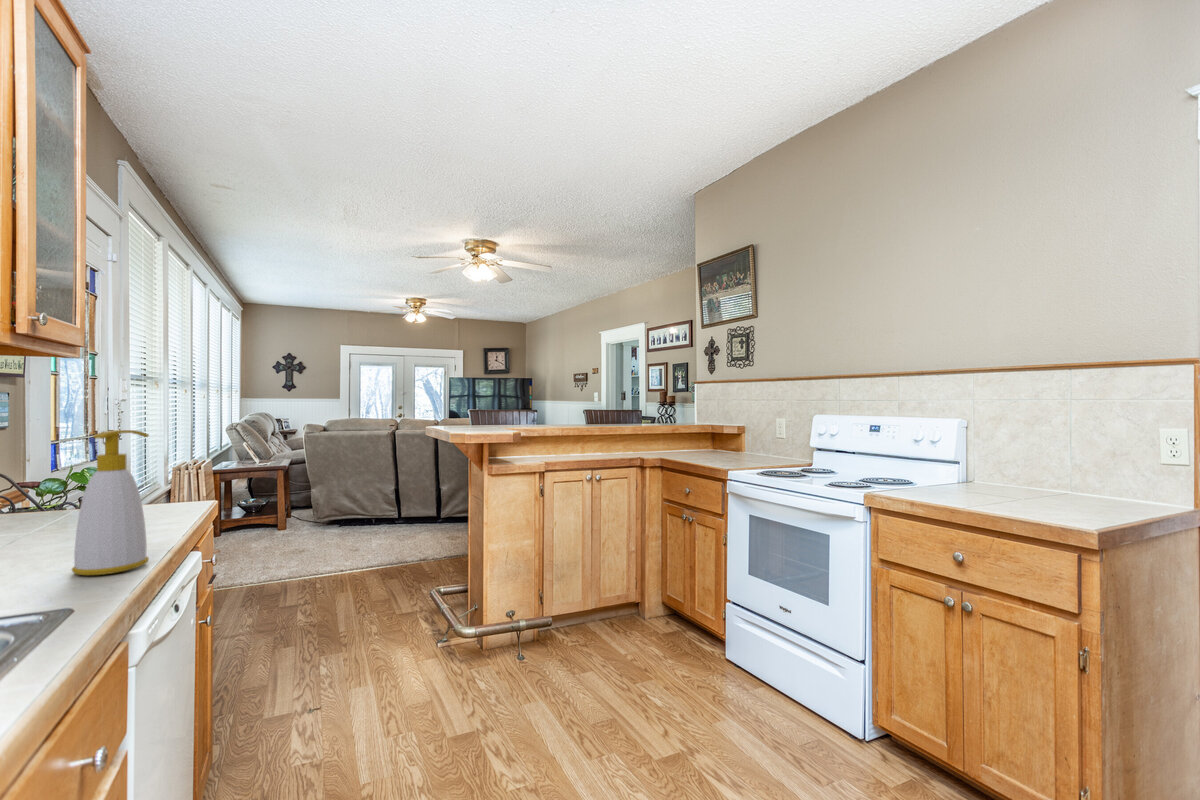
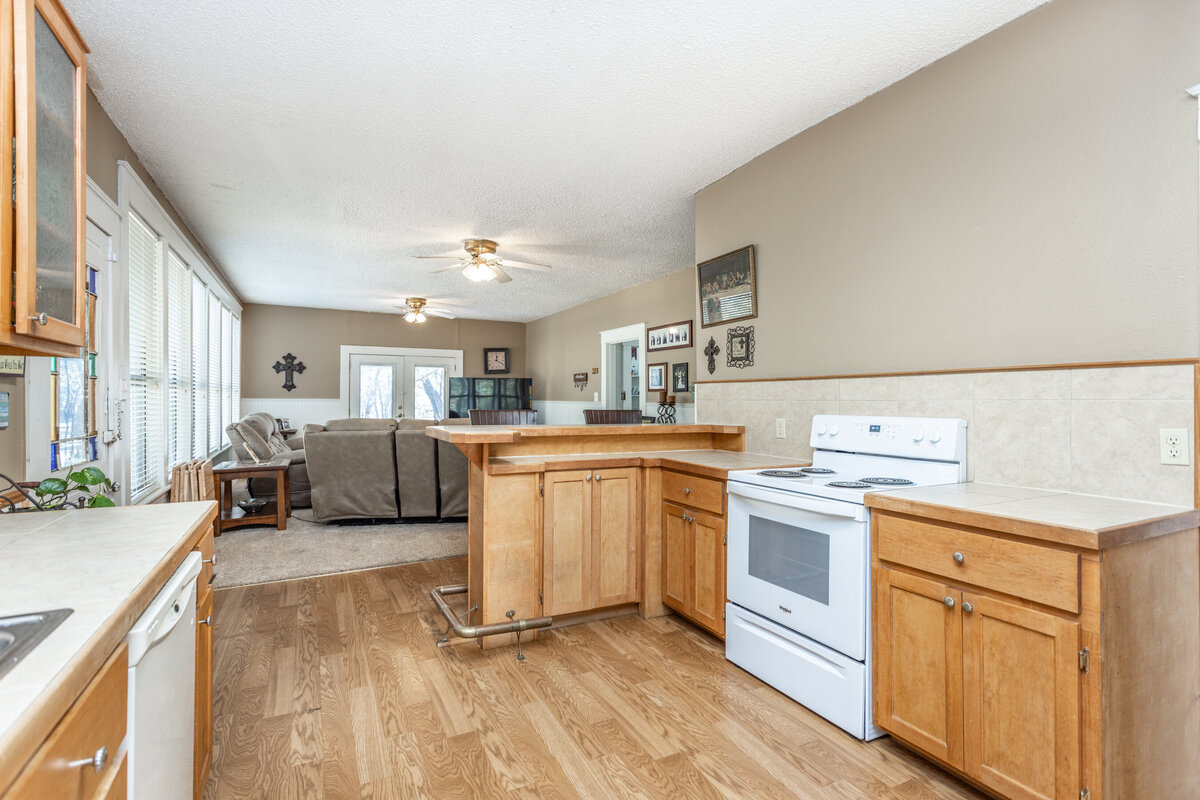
- soap bottle [71,429,150,577]
